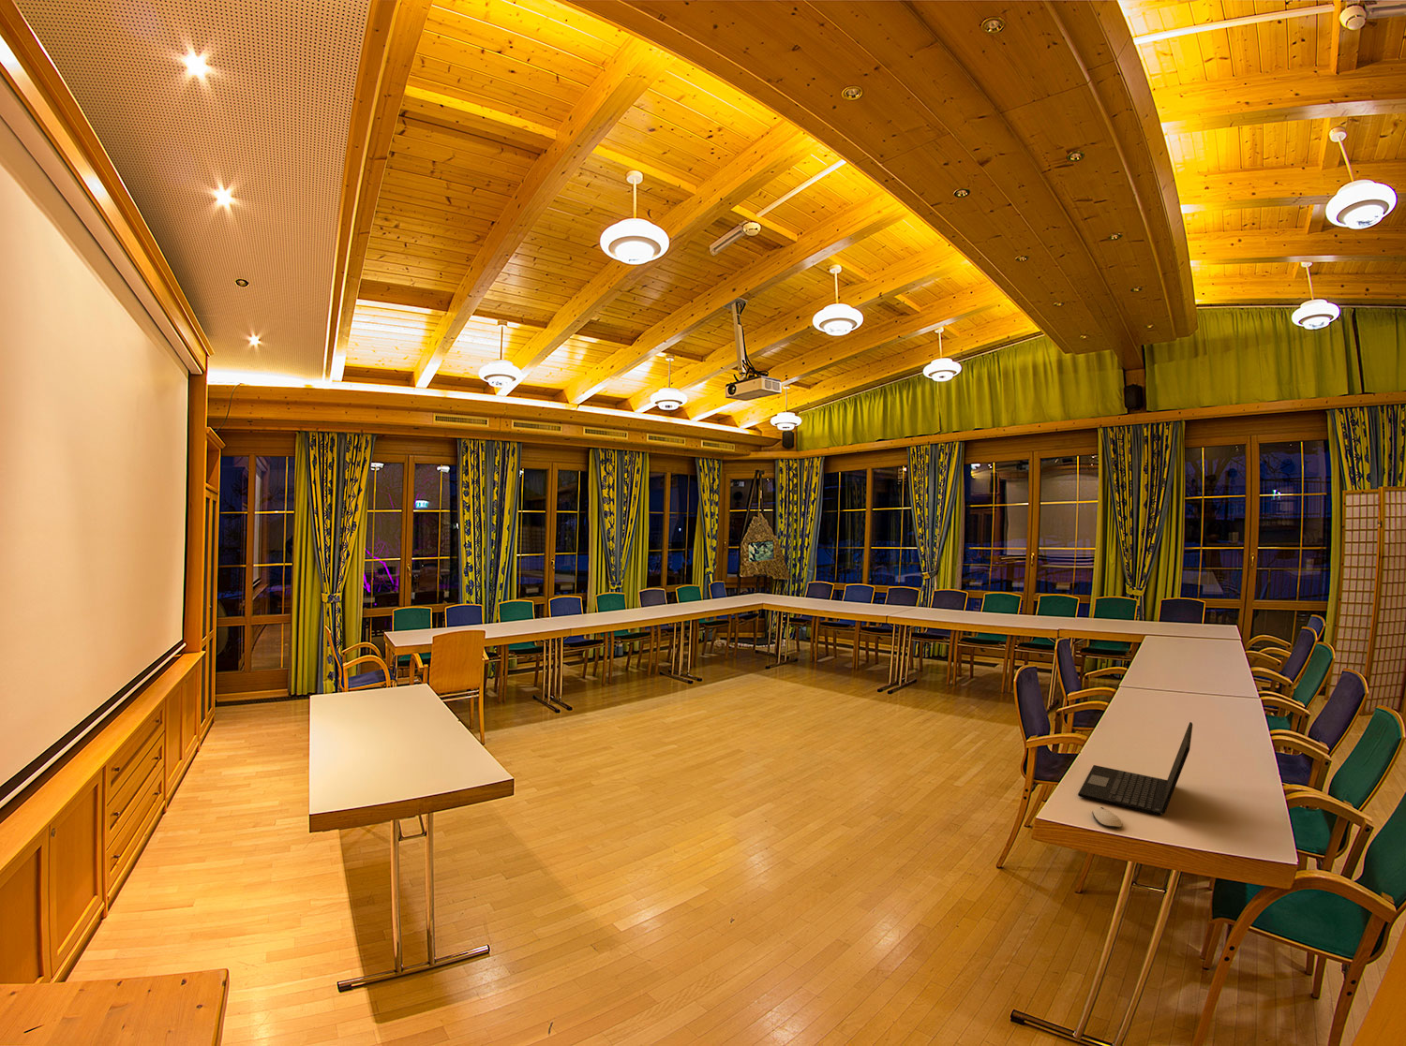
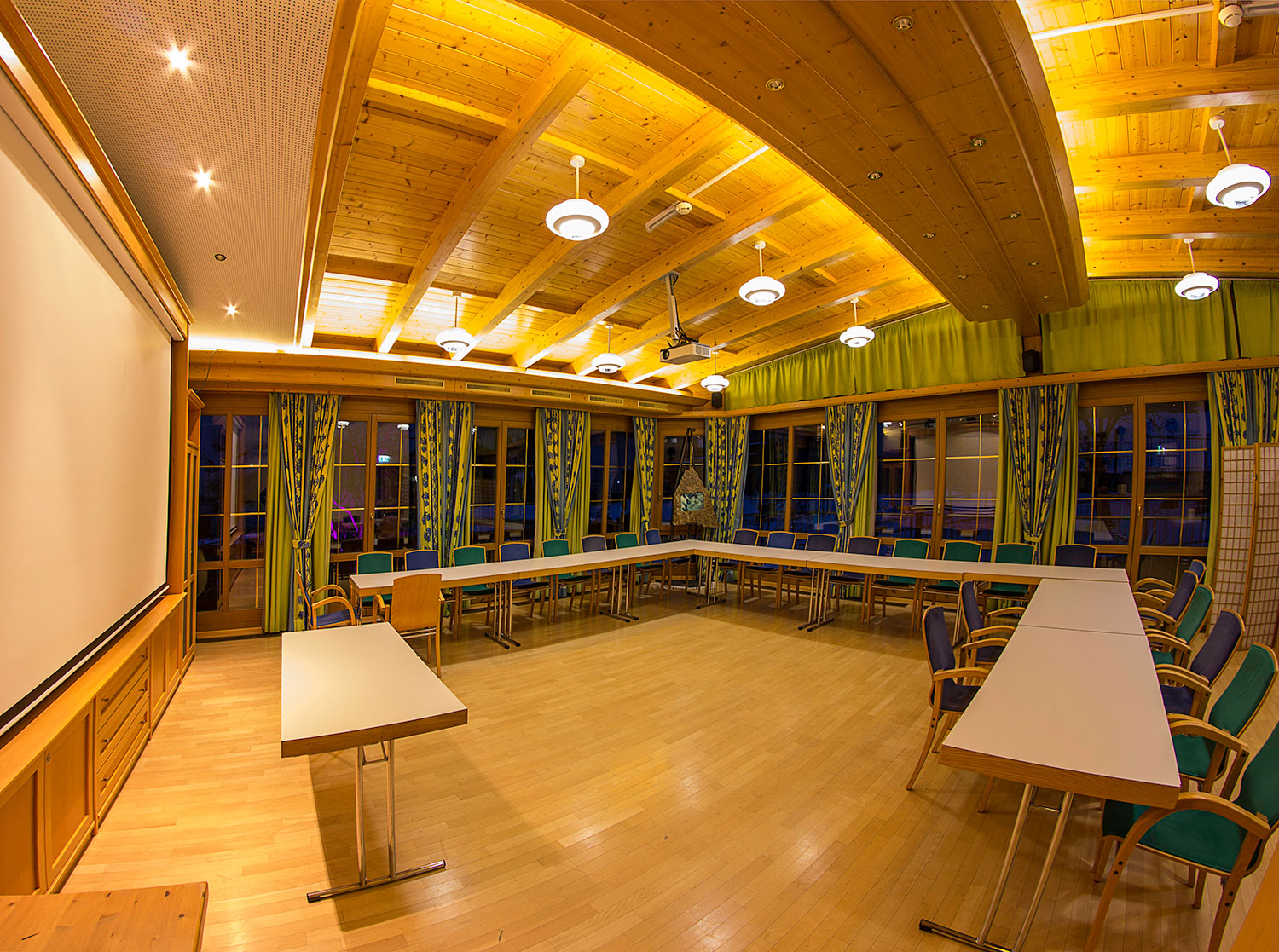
- computer mouse [1092,806,1122,828]
- laptop [1077,721,1193,816]
